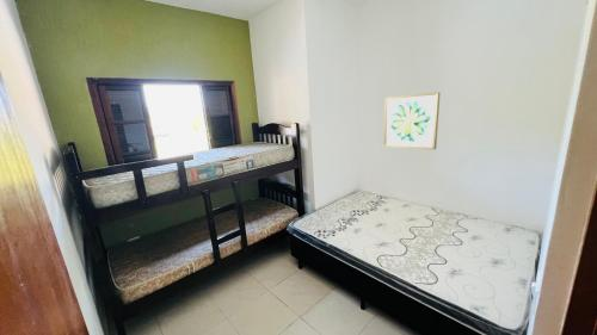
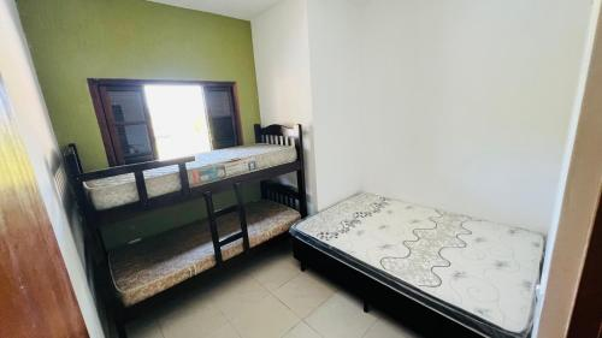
- wall art [383,92,441,150]
